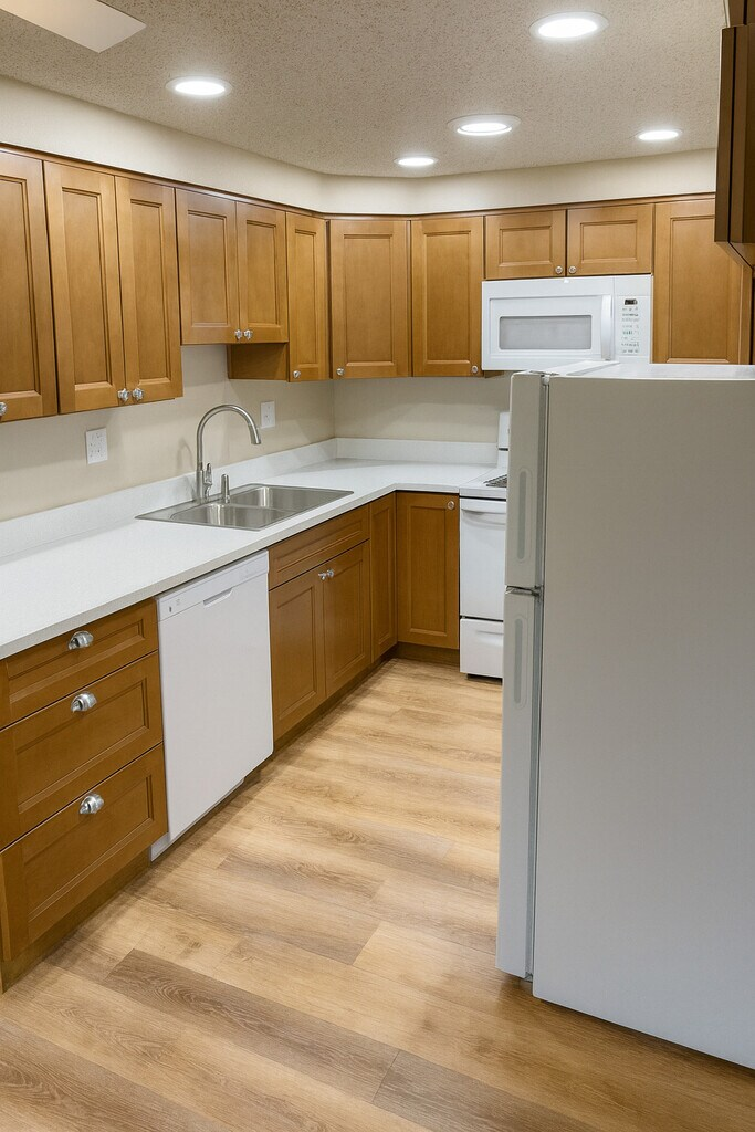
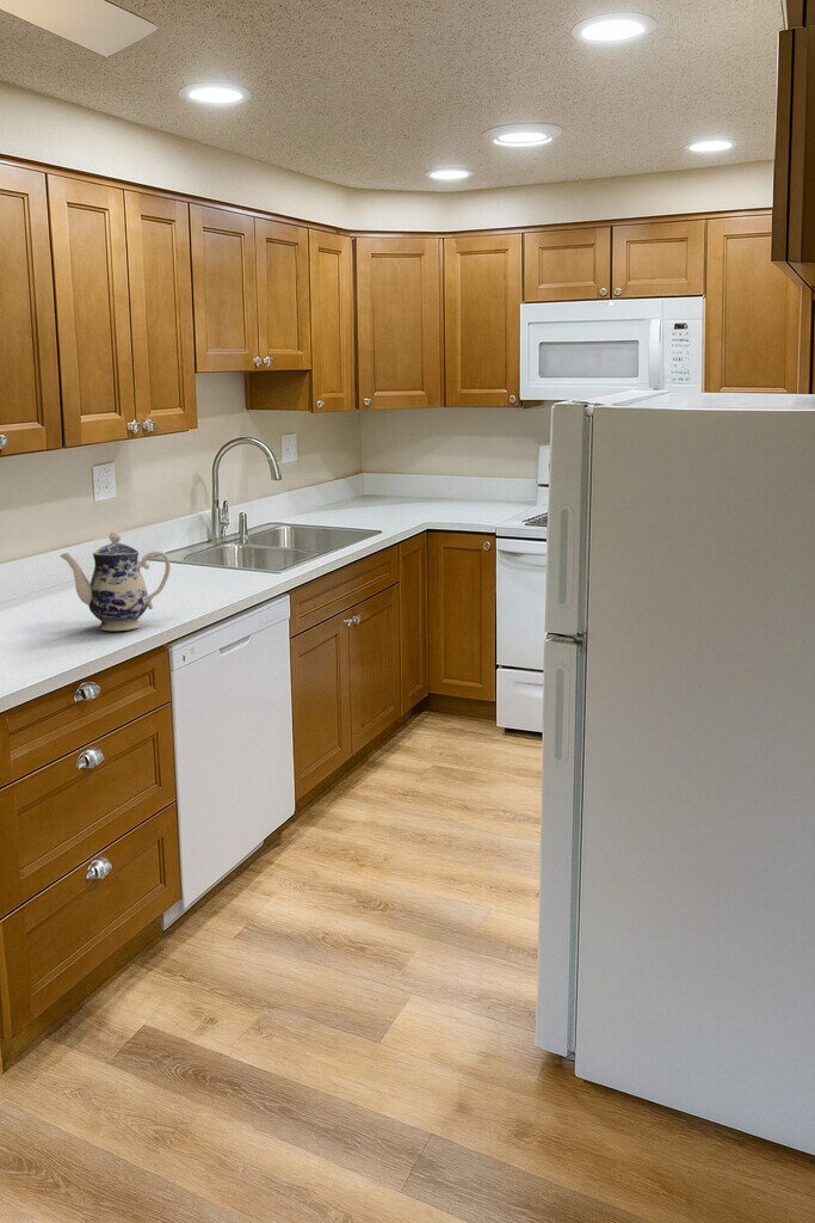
+ teapot [58,530,172,632]
